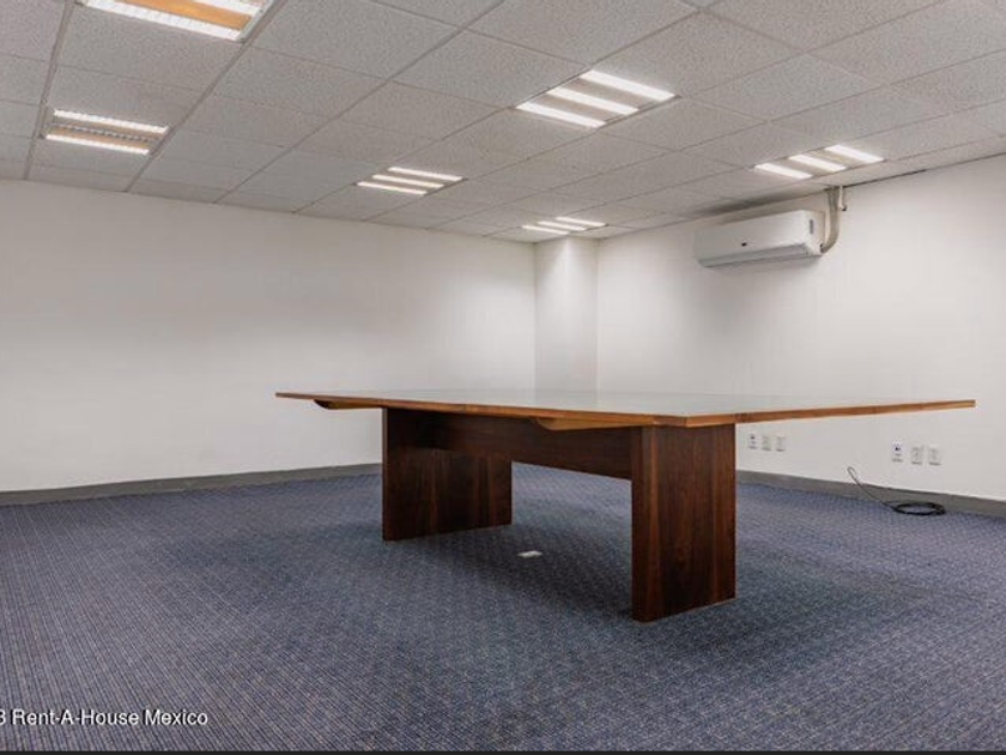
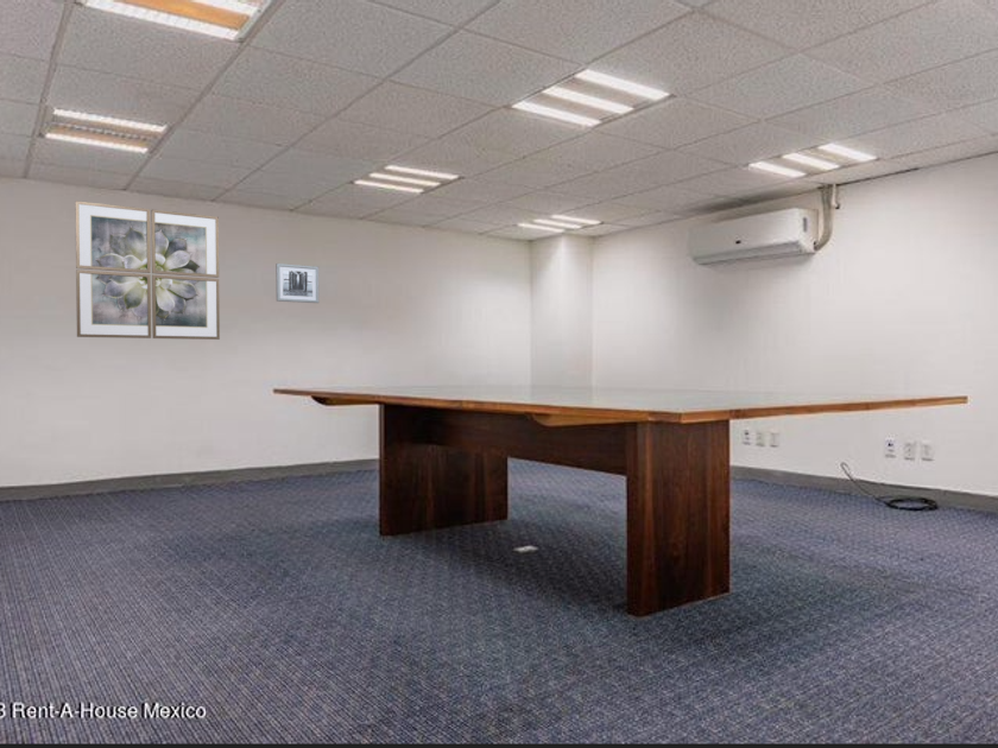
+ wall art [274,262,320,304]
+ wall art [74,199,221,341]
